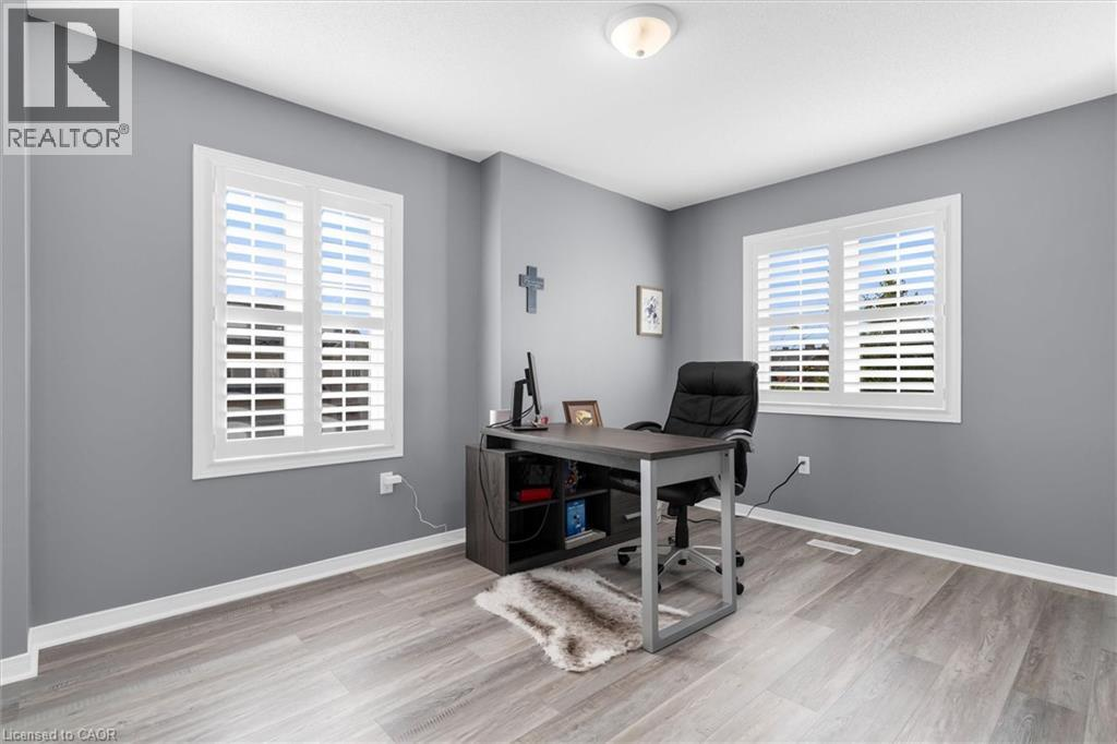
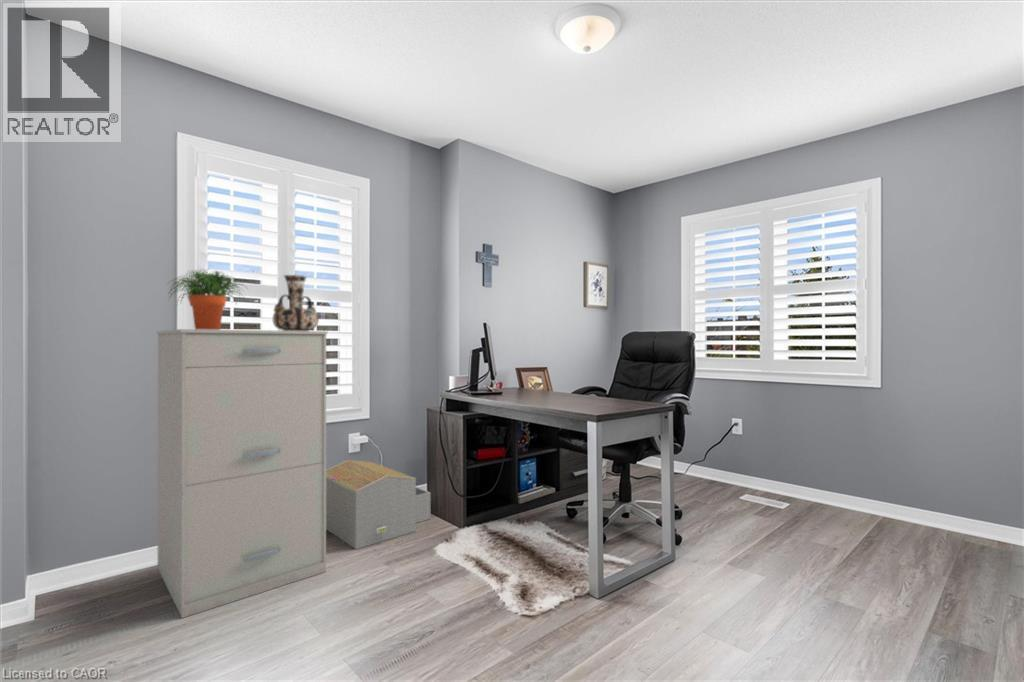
+ potted plant [167,268,250,330]
+ decorative vase [271,274,320,331]
+ architectural model [326,459,432,550]
+ filing cabinet [155,328,329,619]
